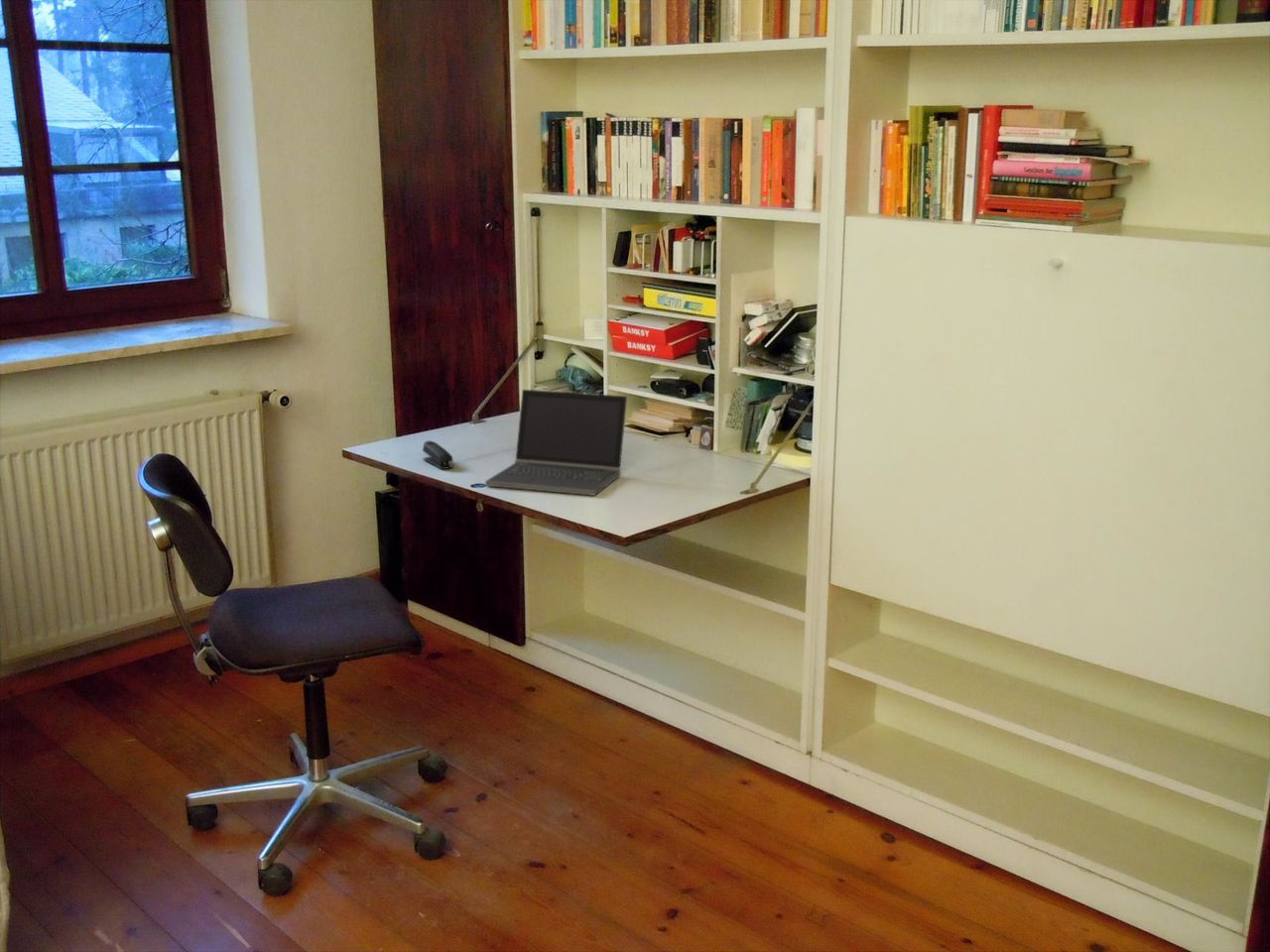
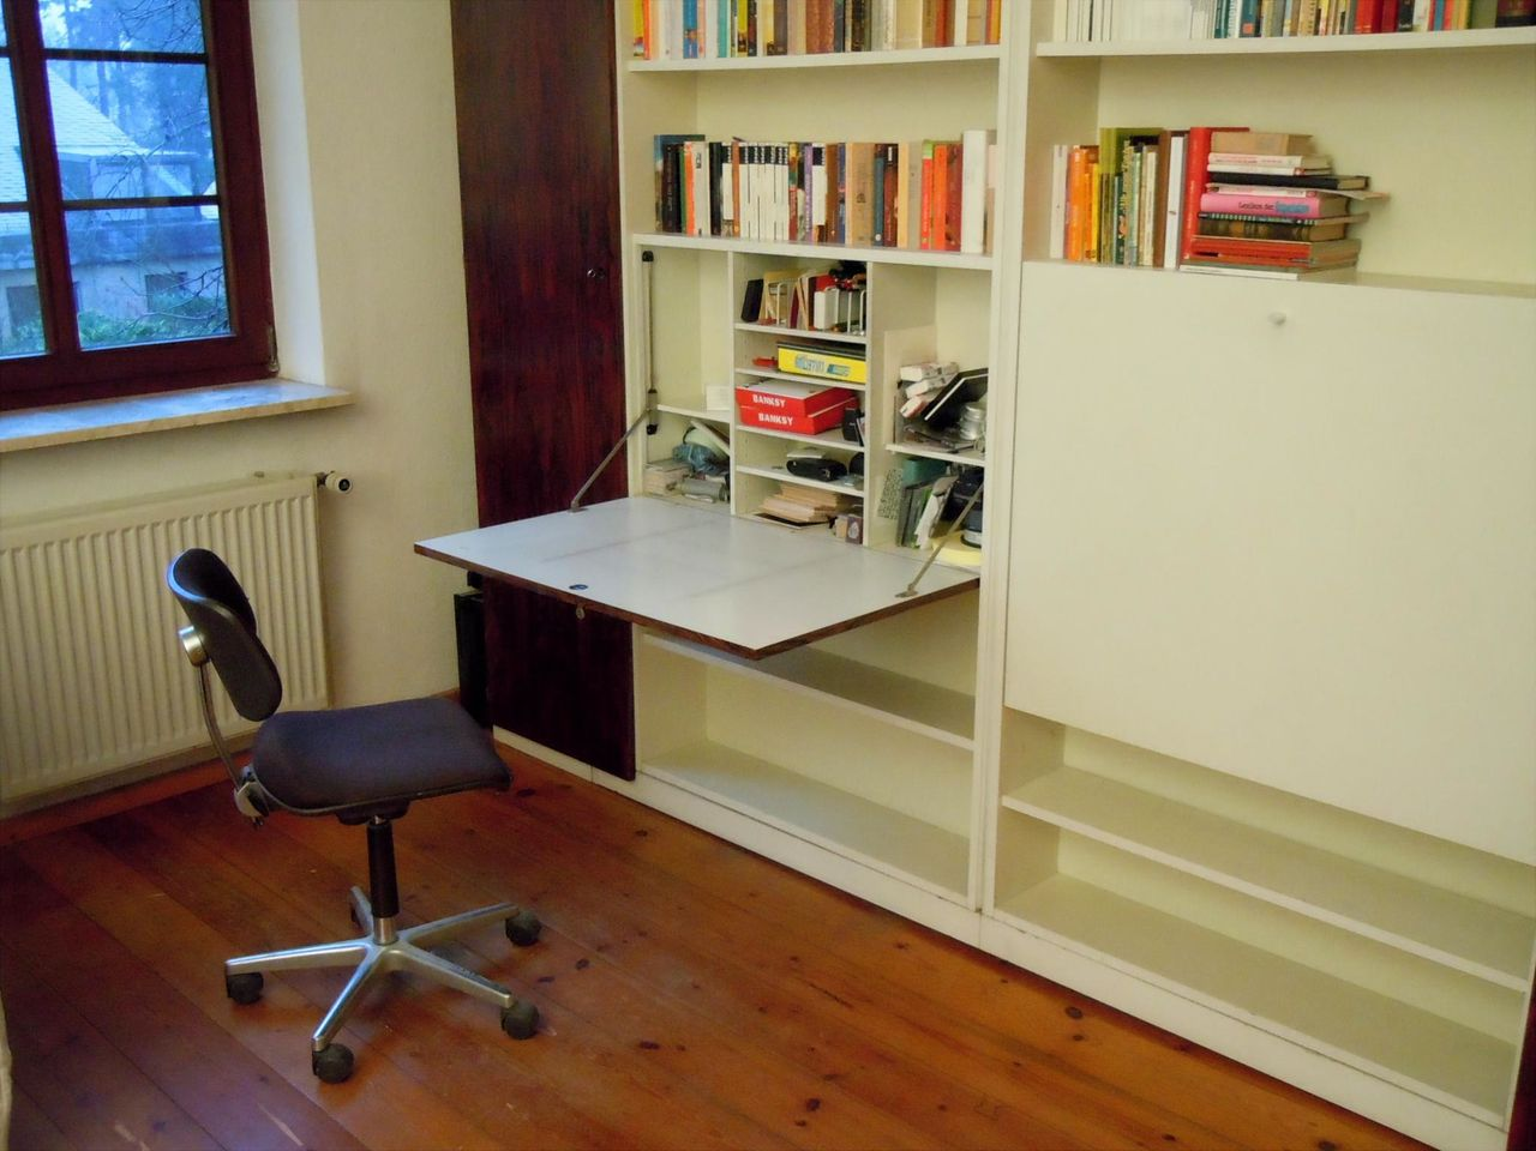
- laptop computer [484,389,628,497]
- stapler [422,440,454,470]
